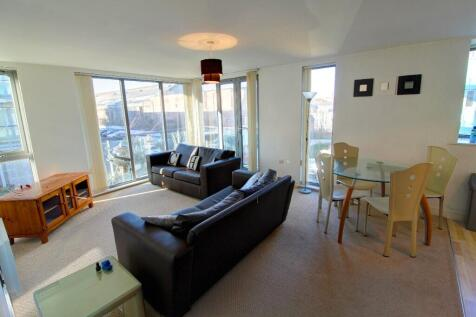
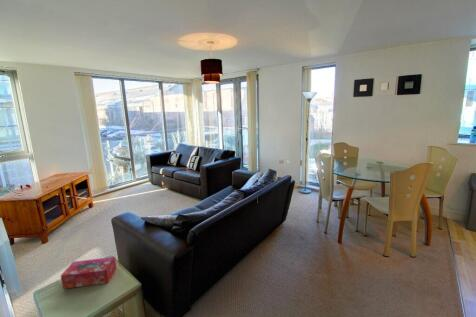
+ tissue box [60,256,118,290]
